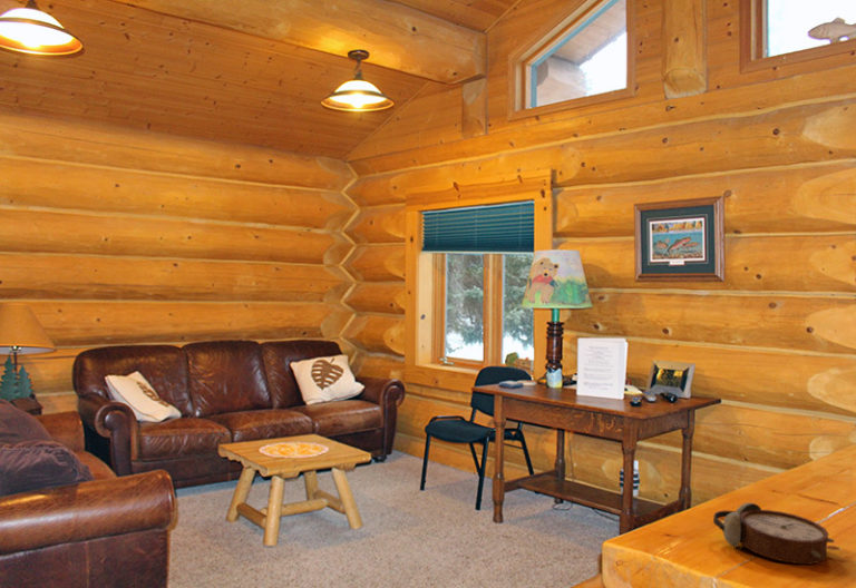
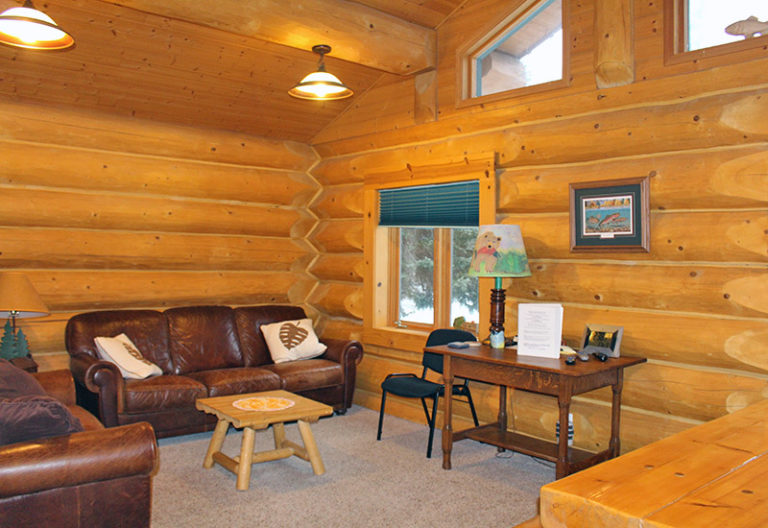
- alarm clock [712,501,835,565]
